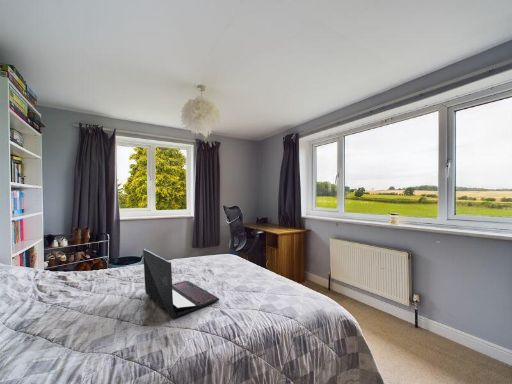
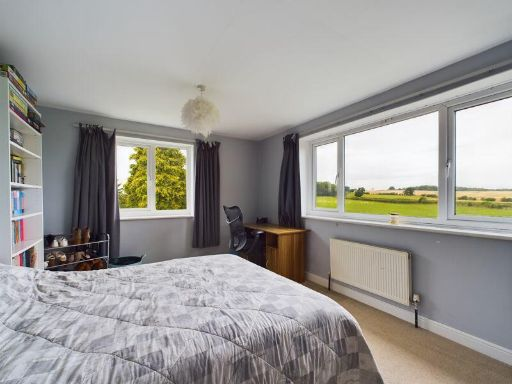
- laptop [142,248,220,319]
